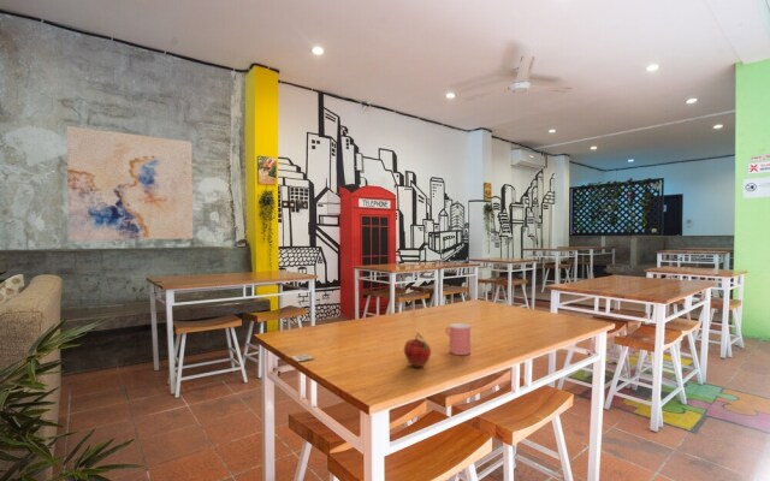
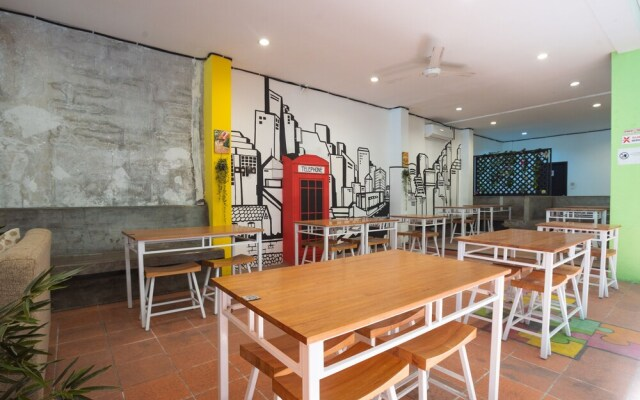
- fruit [403,332,432,368]
- cup [445,322,472,356]
- wall art [66,125,194,242]
